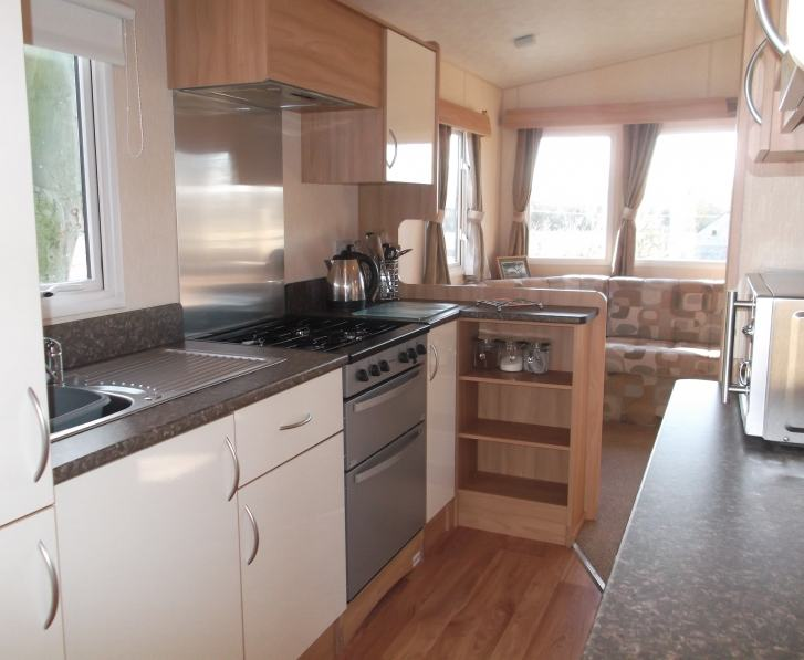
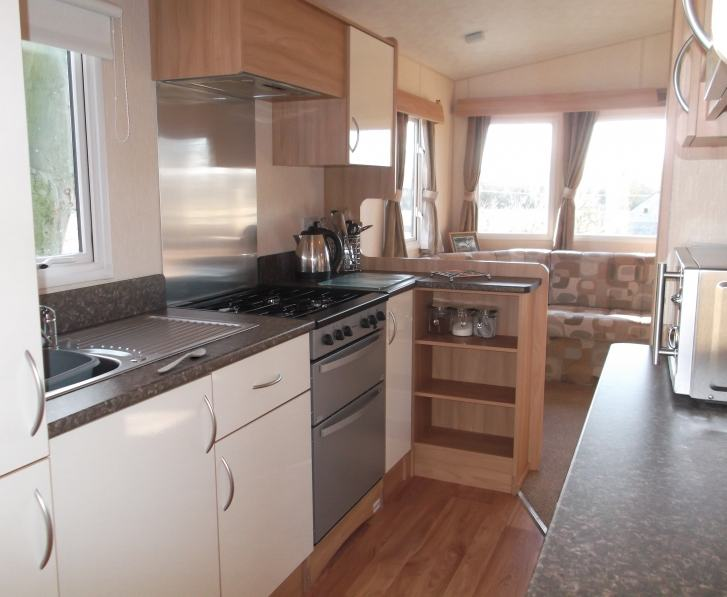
+ spoon [157,347,207,373]
